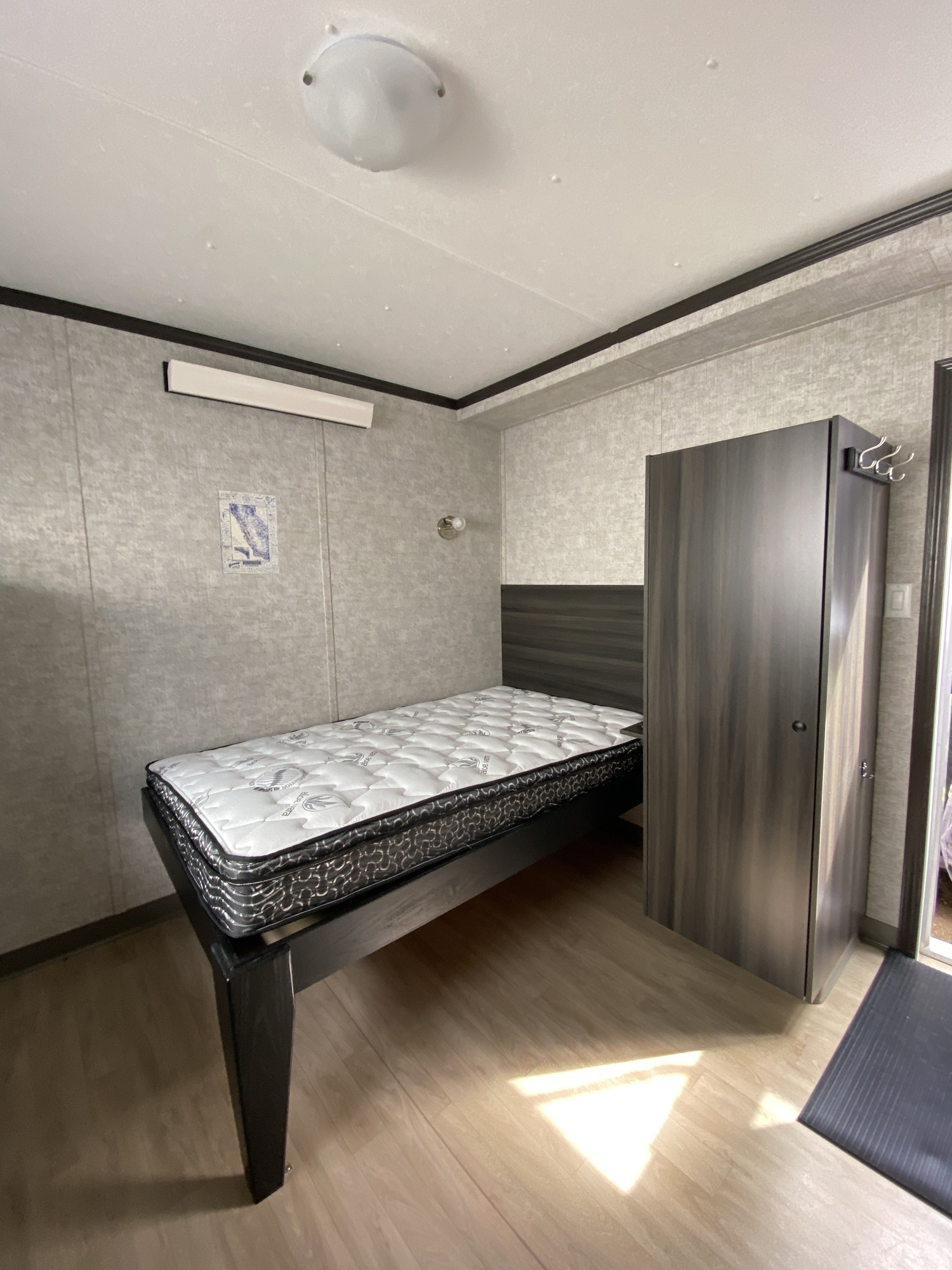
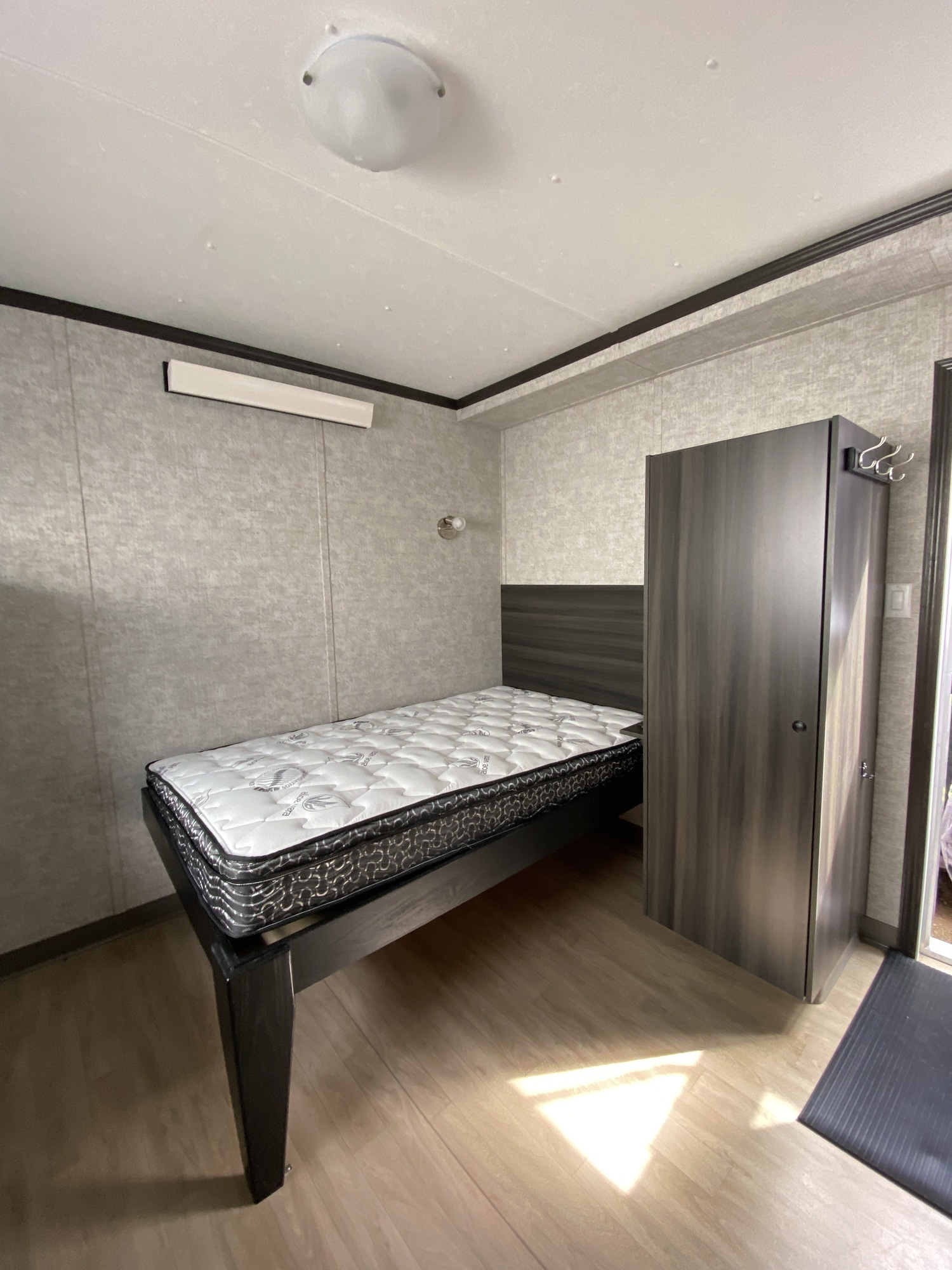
- wall art [216,490,280,575]
